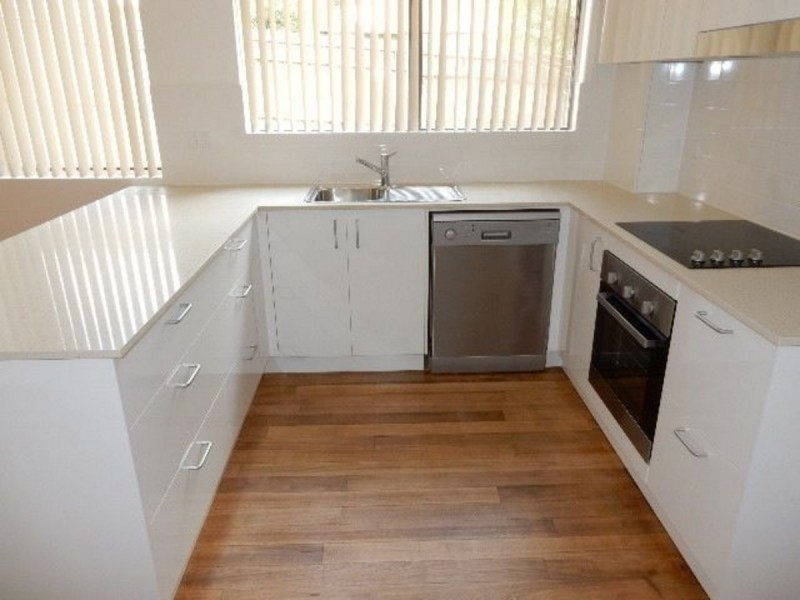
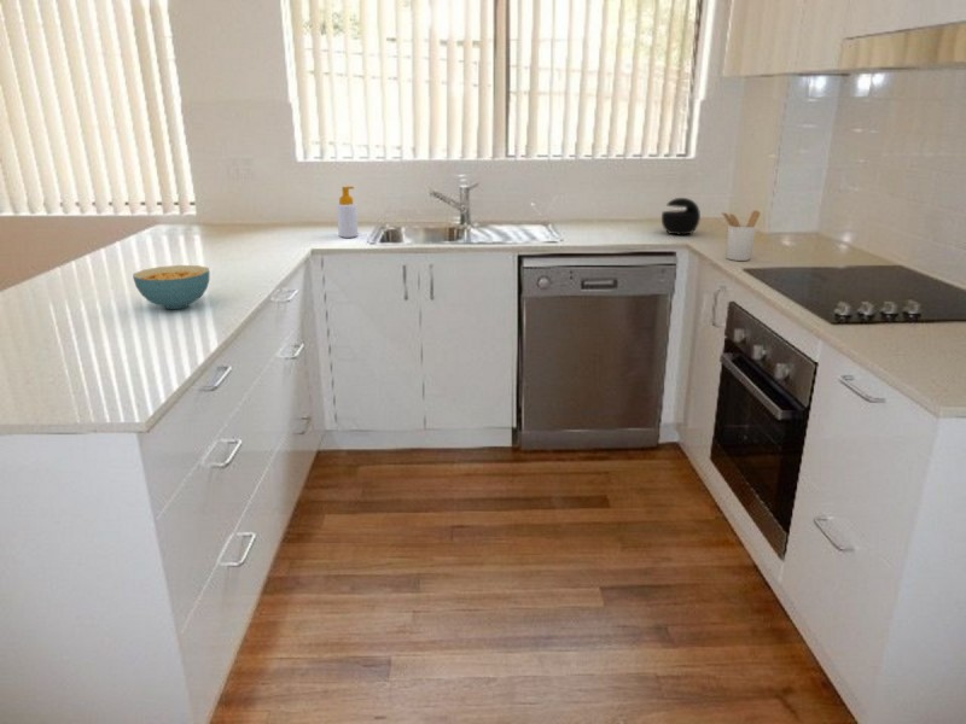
+ speaker [661,197,702,237]
+ soap bottle [336,186,359,239]
+ cereal bowl [132,264,210,310]
+ utensil holder [721,209,762,262]
